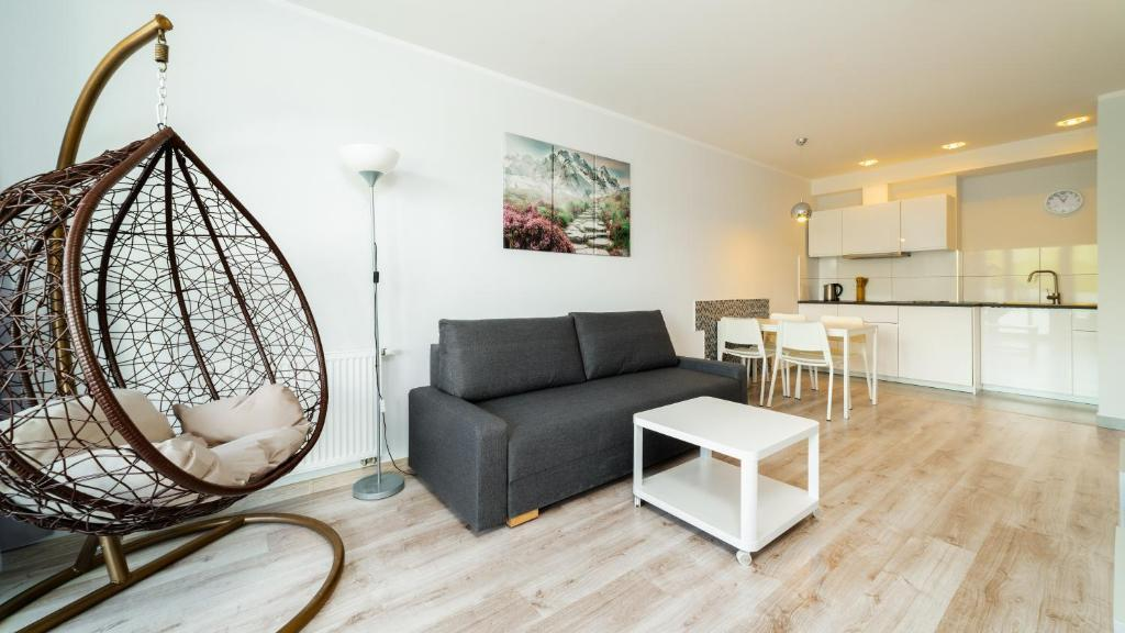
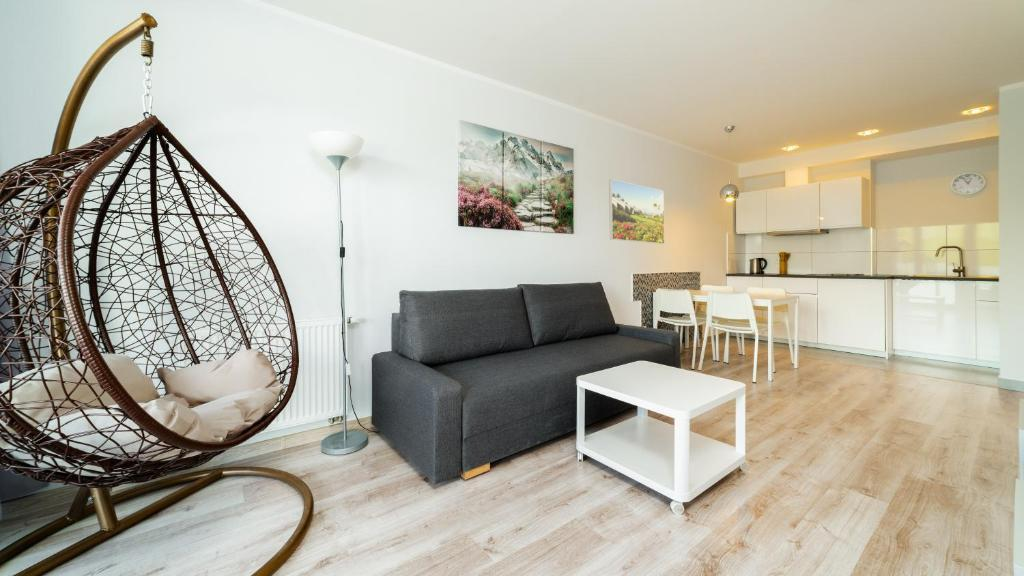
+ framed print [608,178,665,245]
